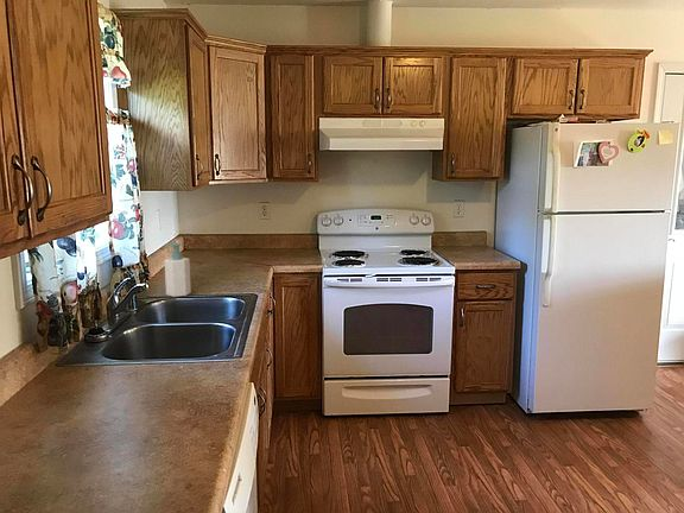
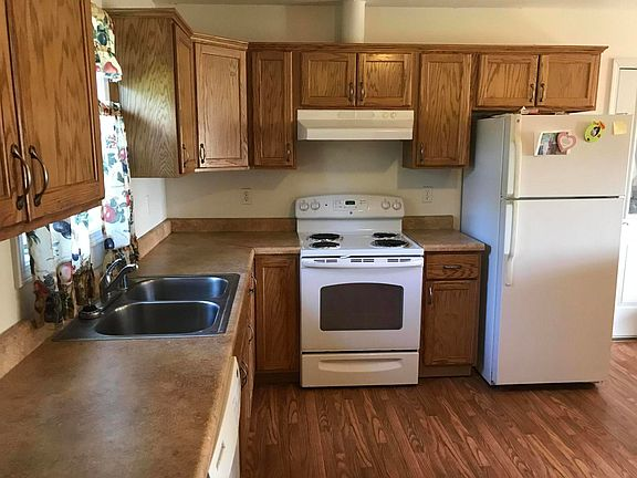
- soap bottle [164,242,192,298]
